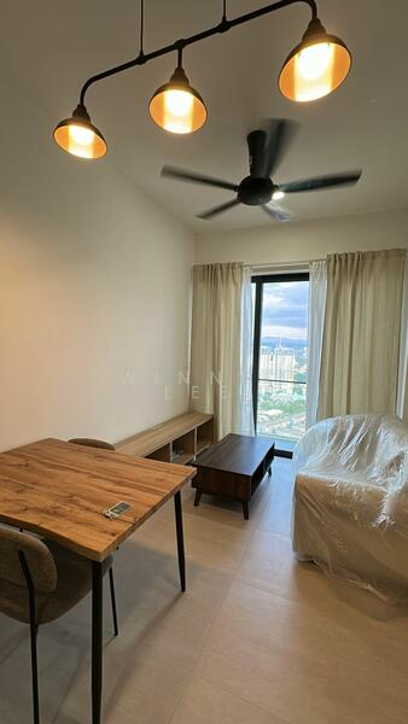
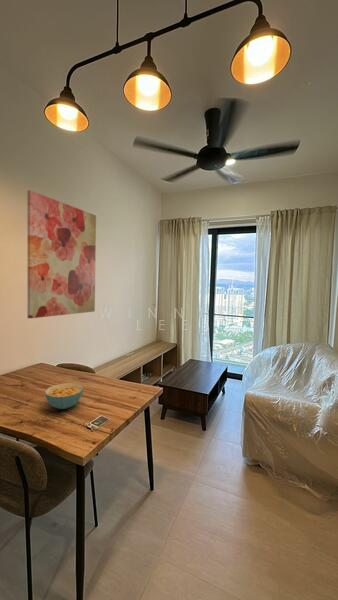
+ cereal bowl [44,382,85,410]
+ wall art [27,189,97,319]
